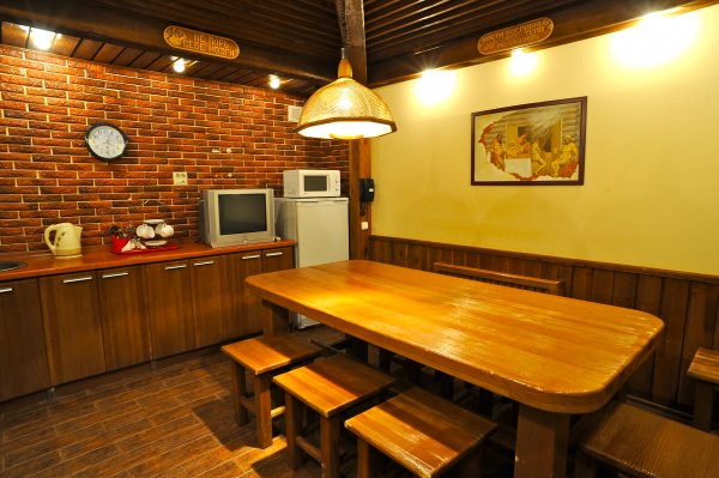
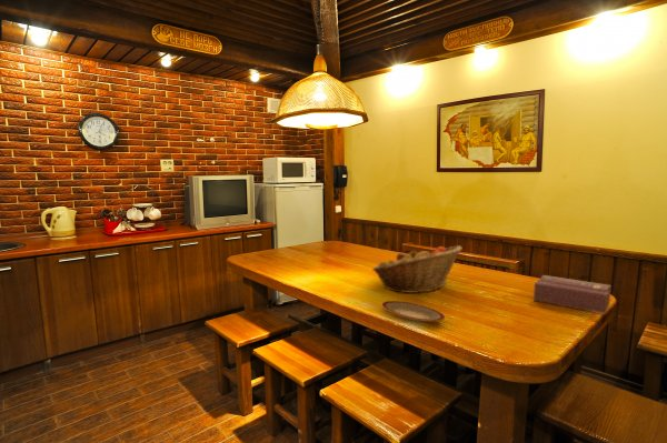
+ tissue box [532,274,613,315]
+ fruit basket [371,244,462,294]
+ plate [381,300,446,323]
